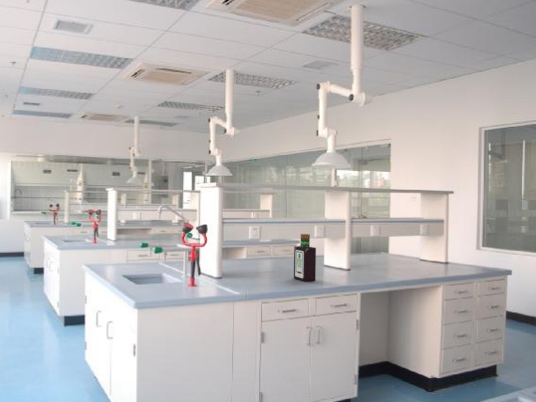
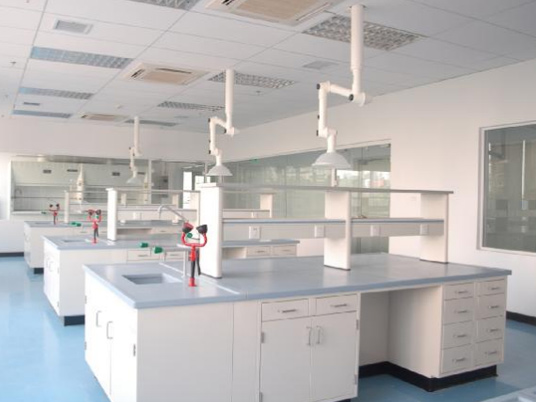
- bottle [293,233,317,282]
